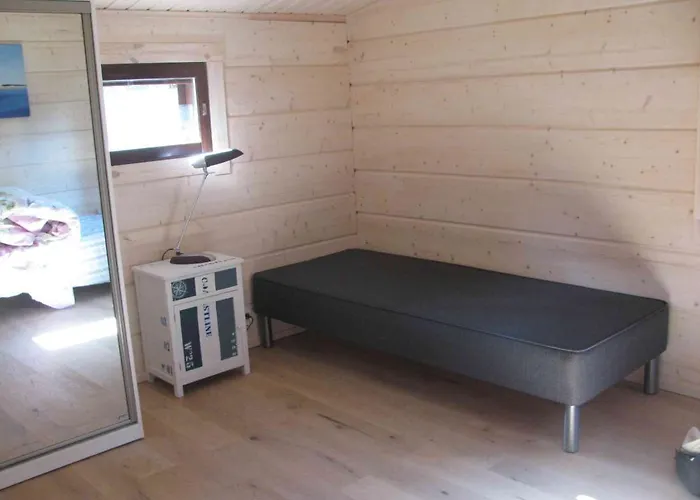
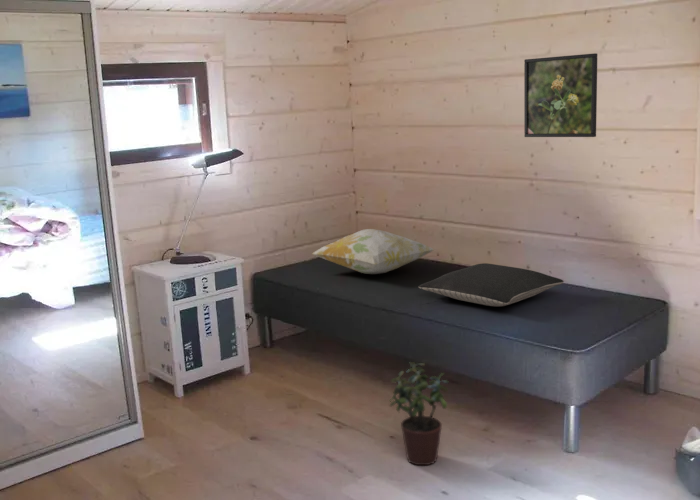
+ decorative pillow [311,228,437,275]
+ potted plant [388,361,450,466]
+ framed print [523,52,598,138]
+ pillow [417,262,565,308]
